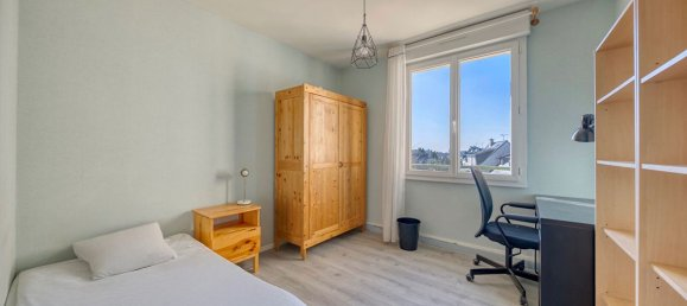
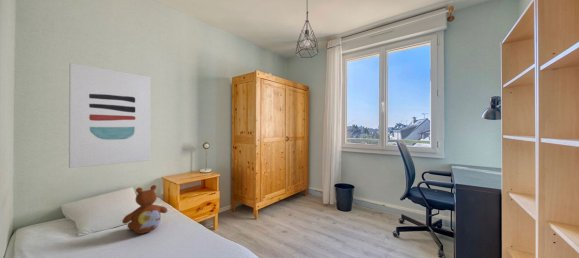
+ teddy bear [121,184,169,235]
+ wall art [68,62,152,169]
